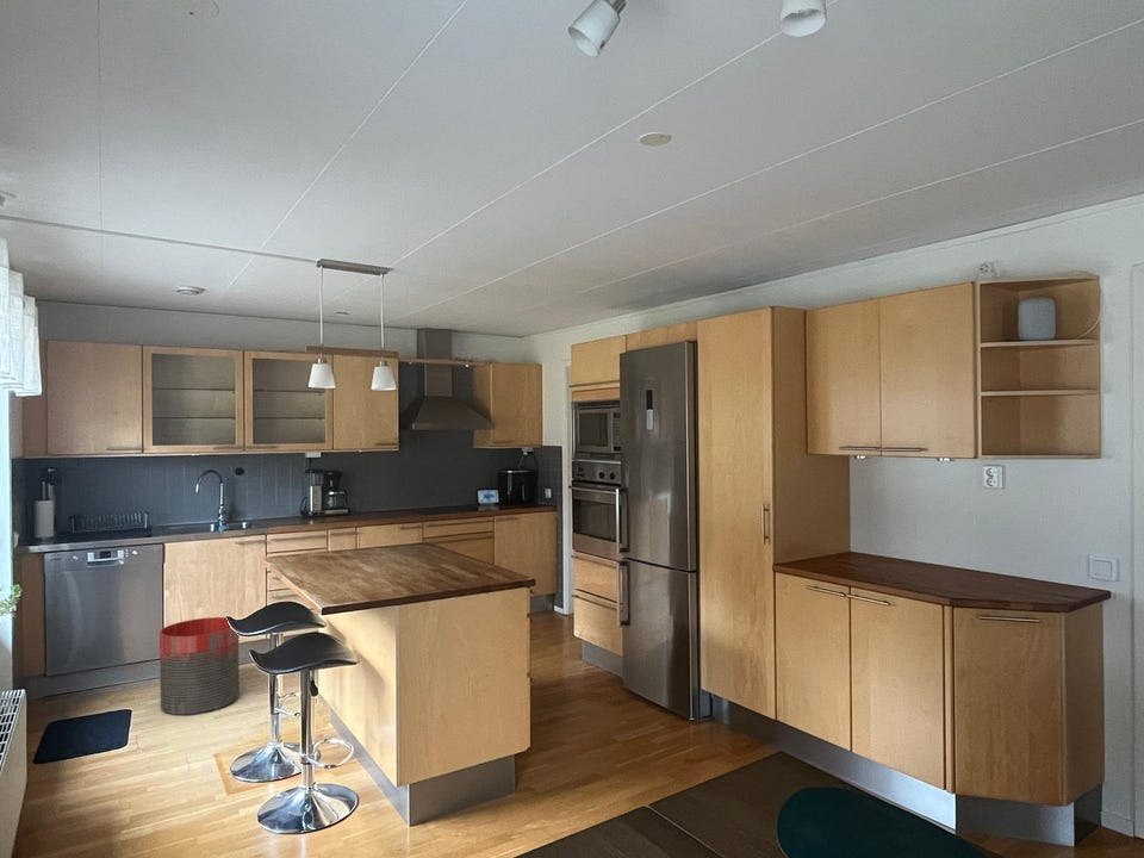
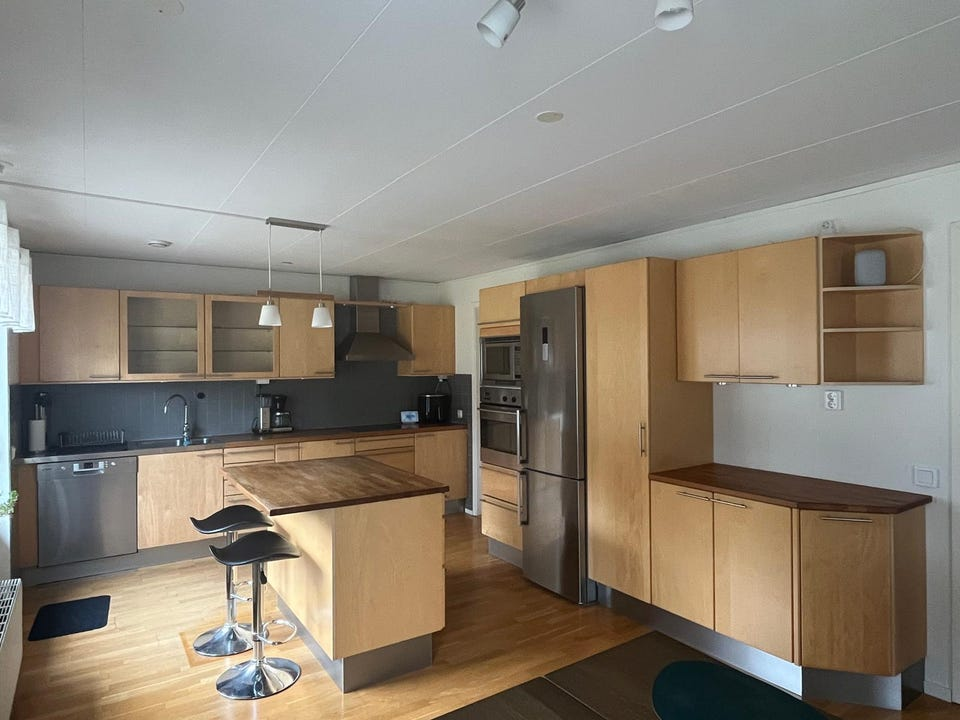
- trash can [158,616,241,716]
